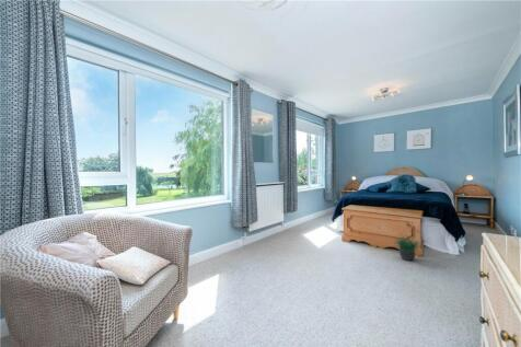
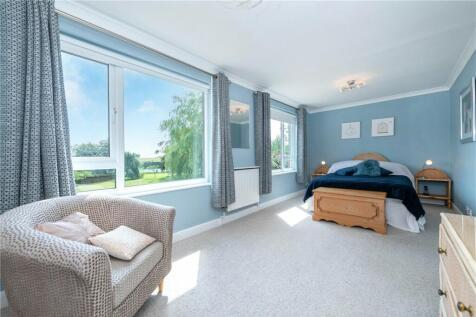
- potted plant [392,230,425,262]
